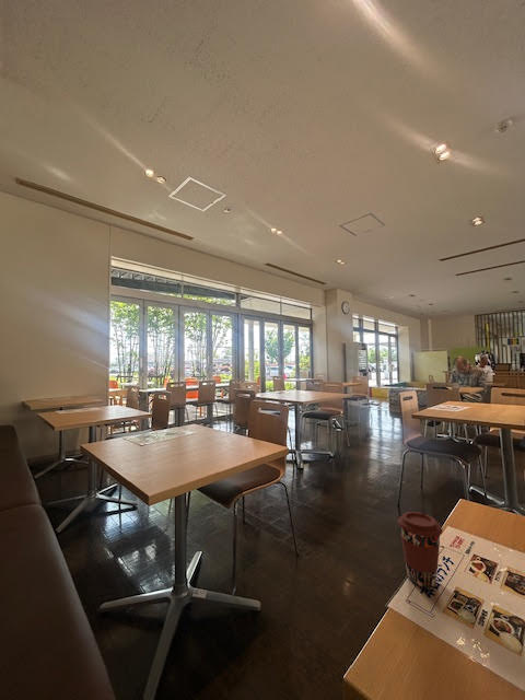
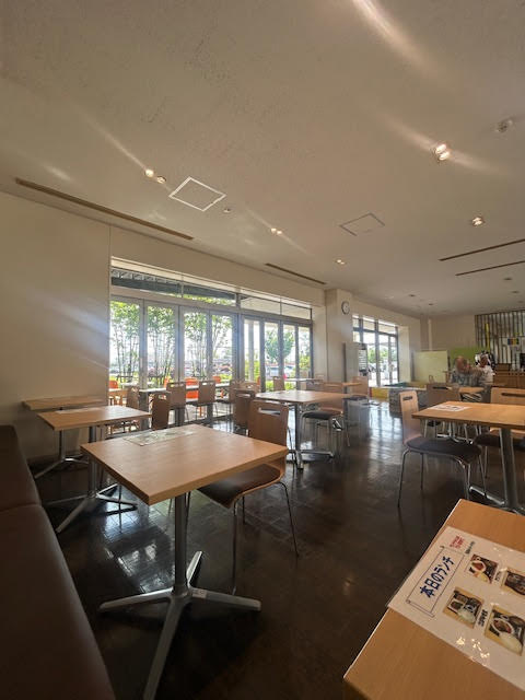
- coffee cup [397,511,444,588]
